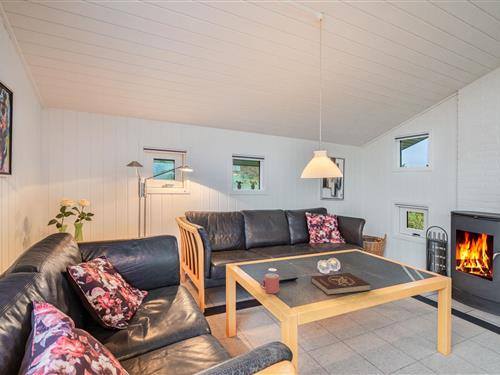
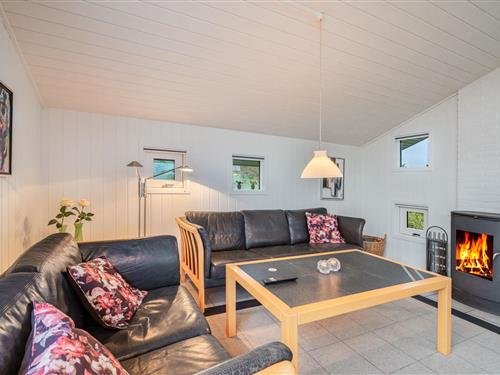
- mug [259,273,280,295]
- book [310,272,372,296]
